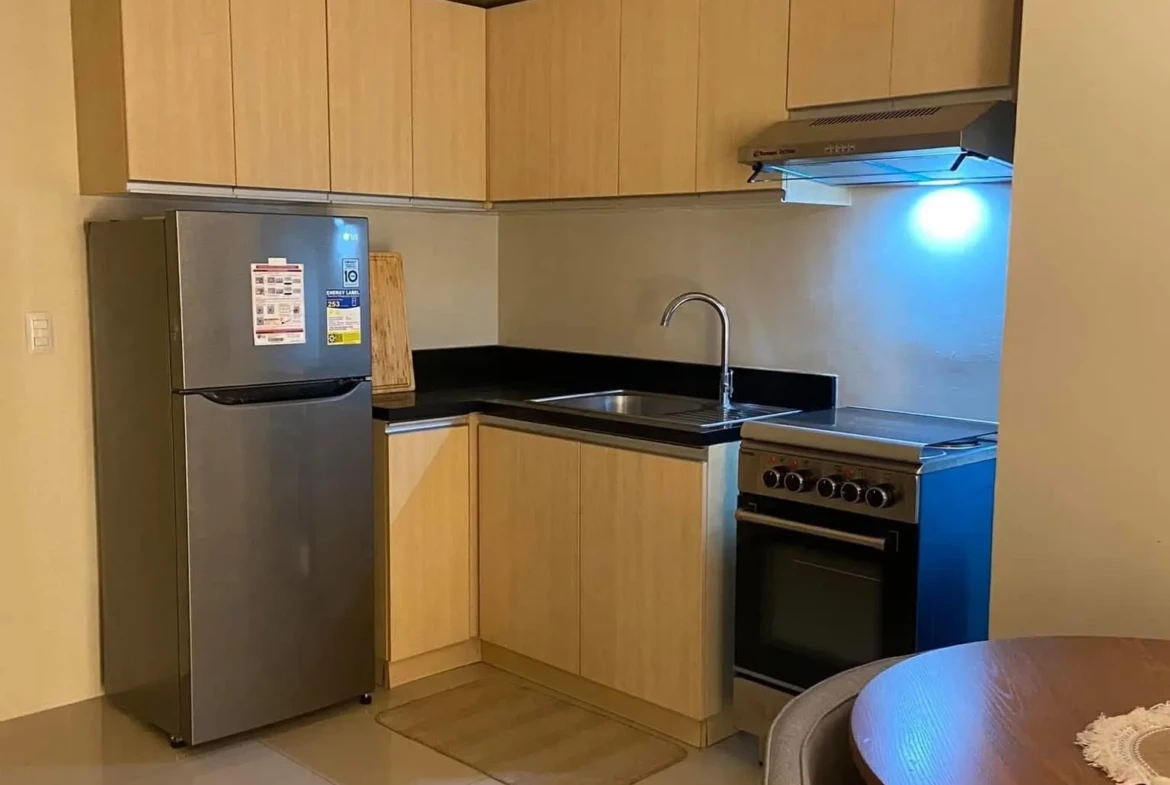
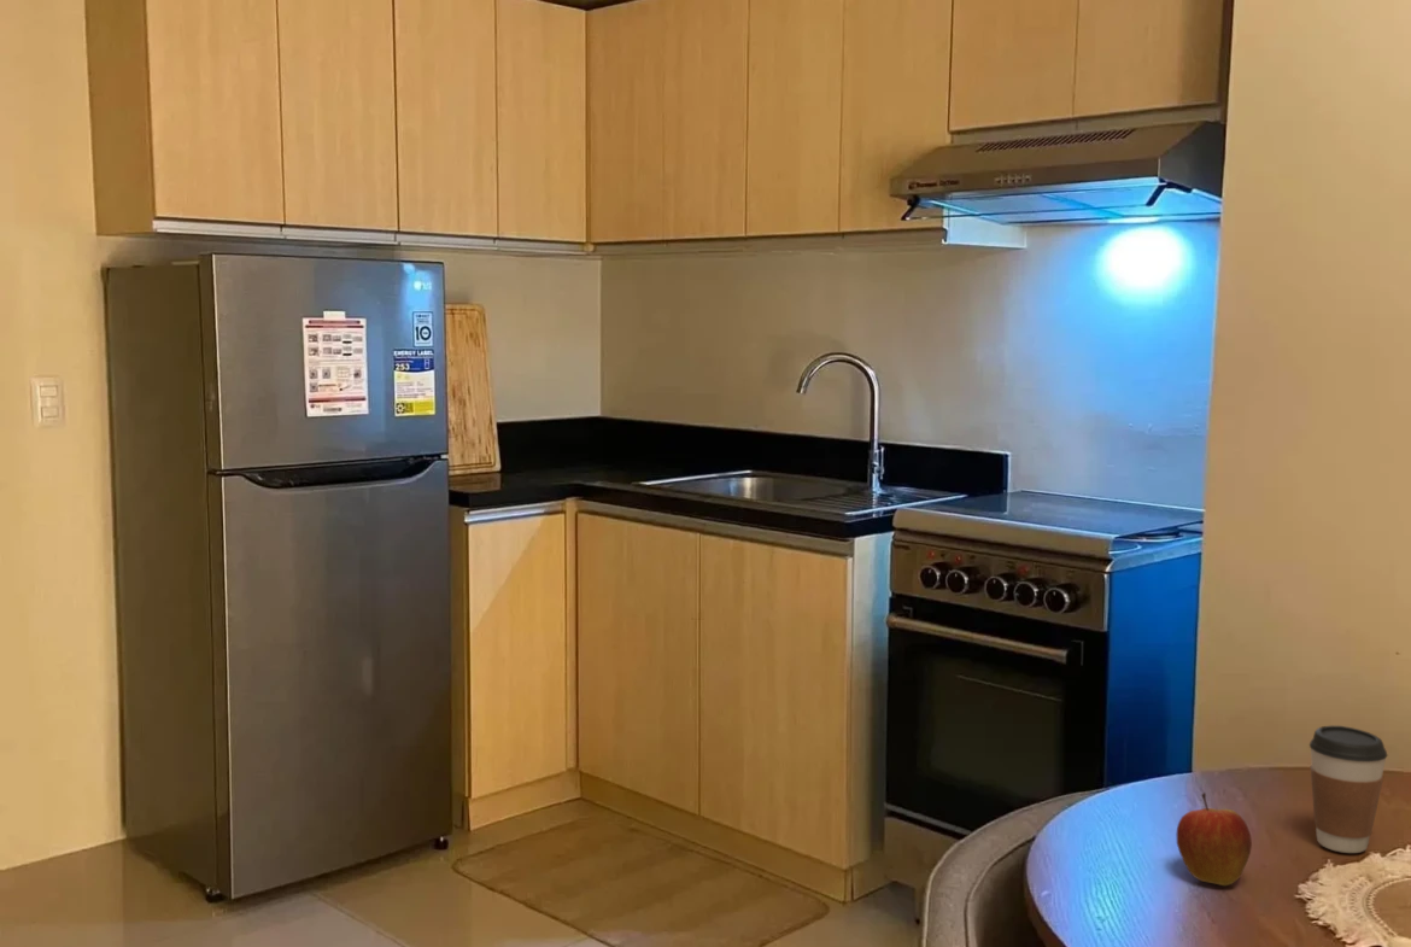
+ fruit [1176,791,1253,887]
+ coffee cup [1308,725,1389,854]
